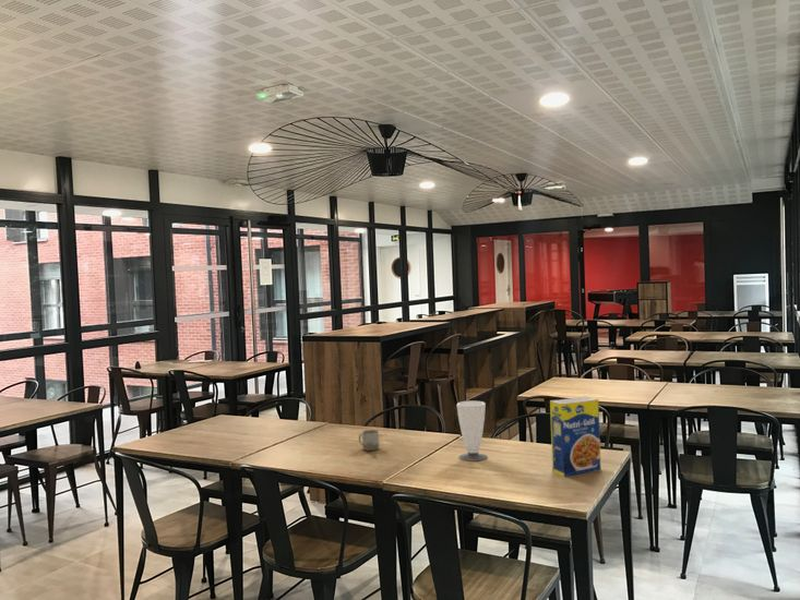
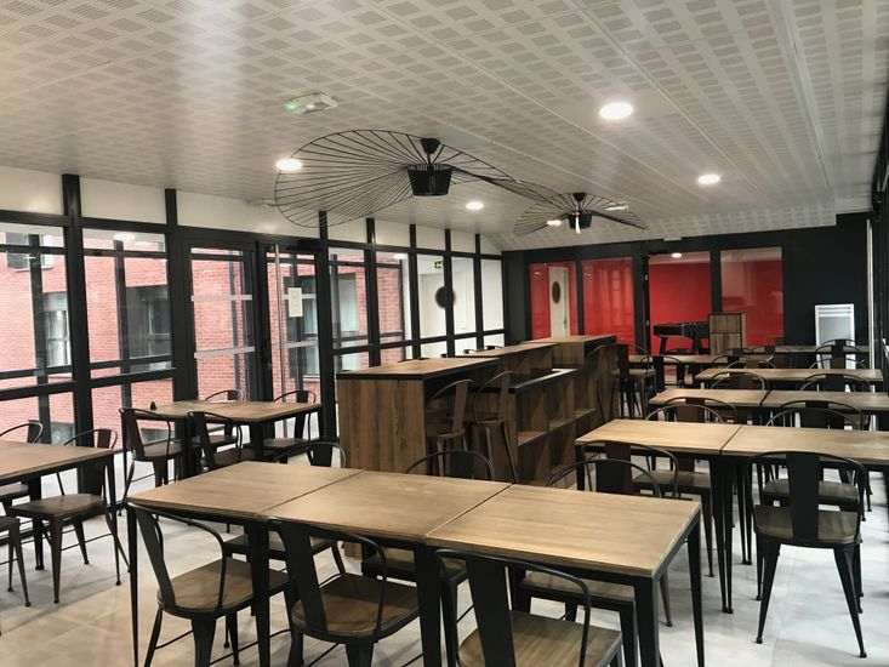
- cup [358,429,380,452]
- legume [549,395,602,478]
- cup [455,400,489,463]
